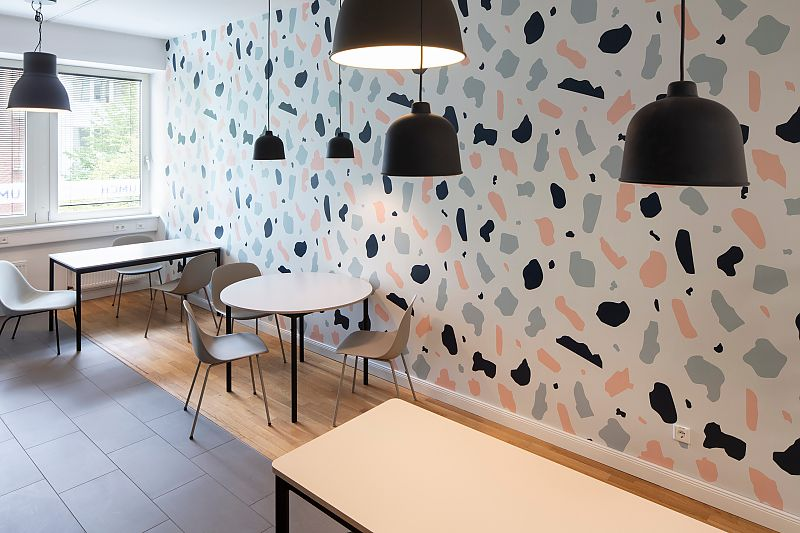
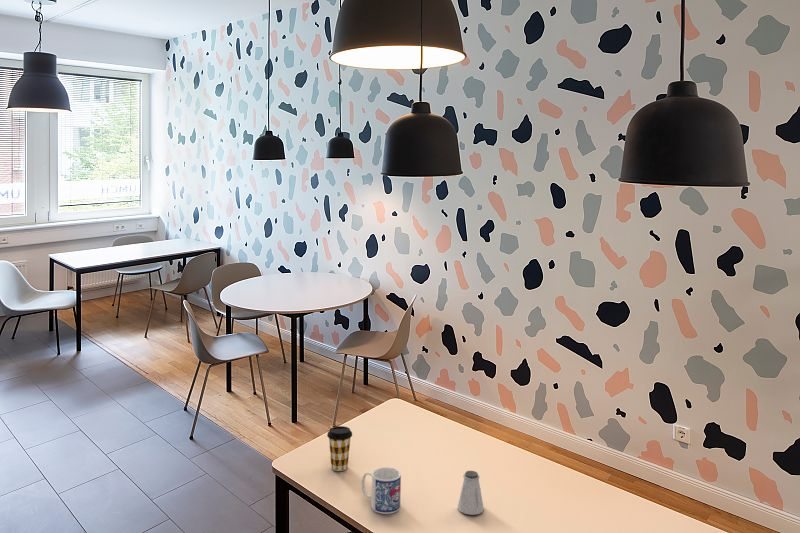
+ saltshaker [456,470,485,516]
+ coffee cup [326,425,353,472]
+ mug [361,466,402,515]
